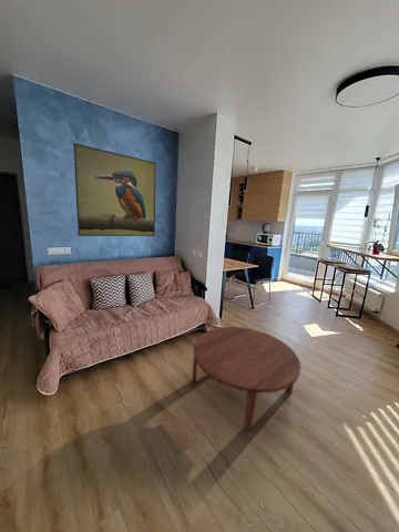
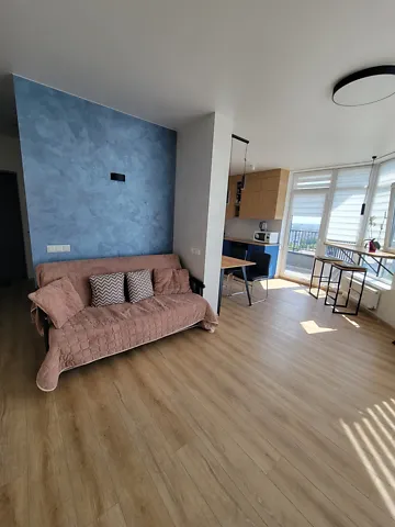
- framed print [73,142,157,237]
- coffee table [191,326,301,432]
